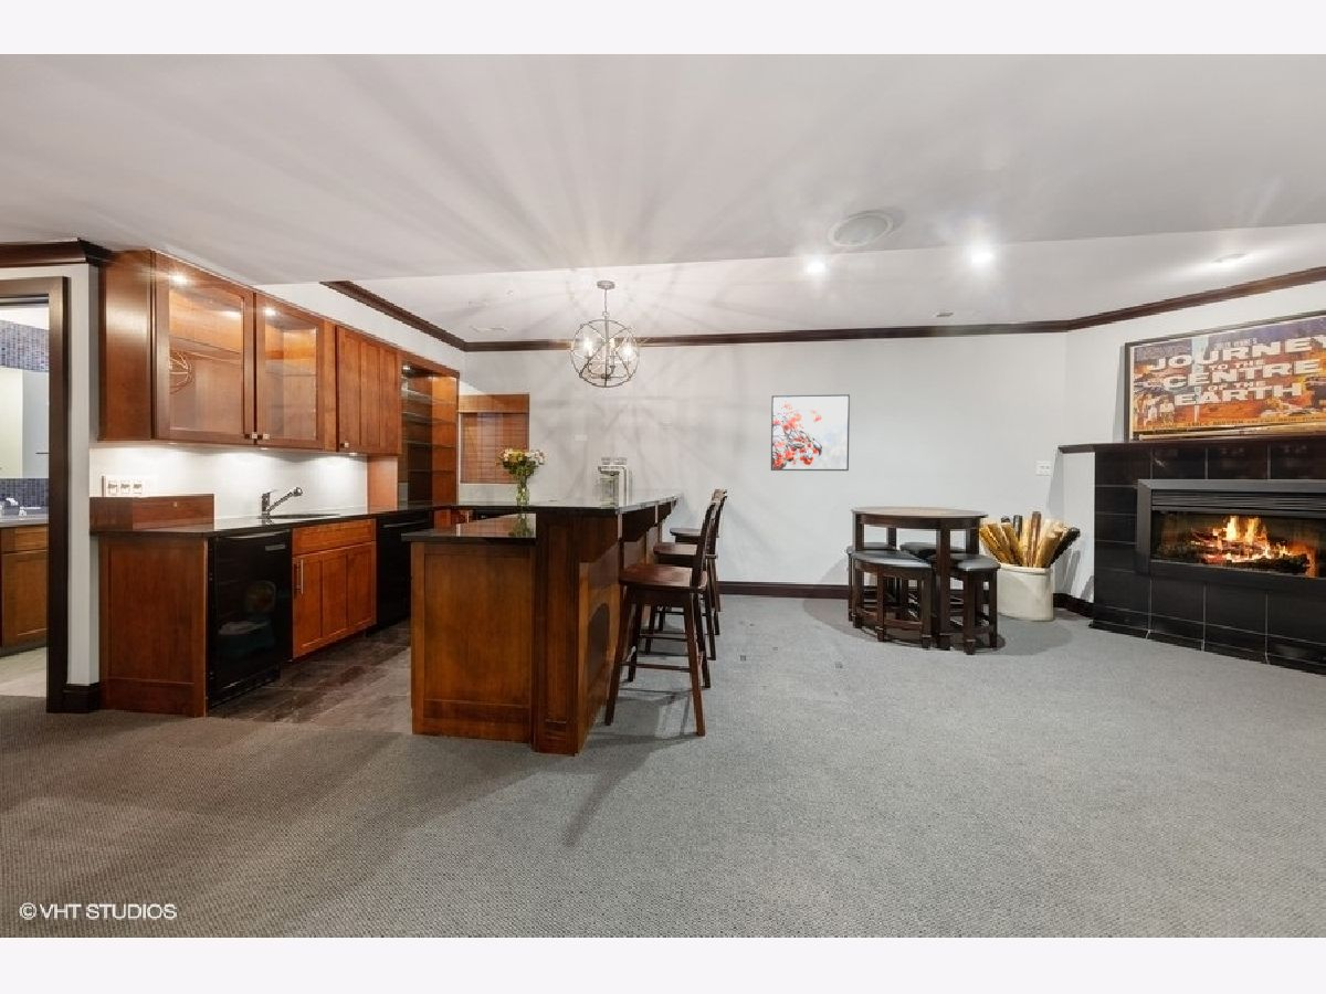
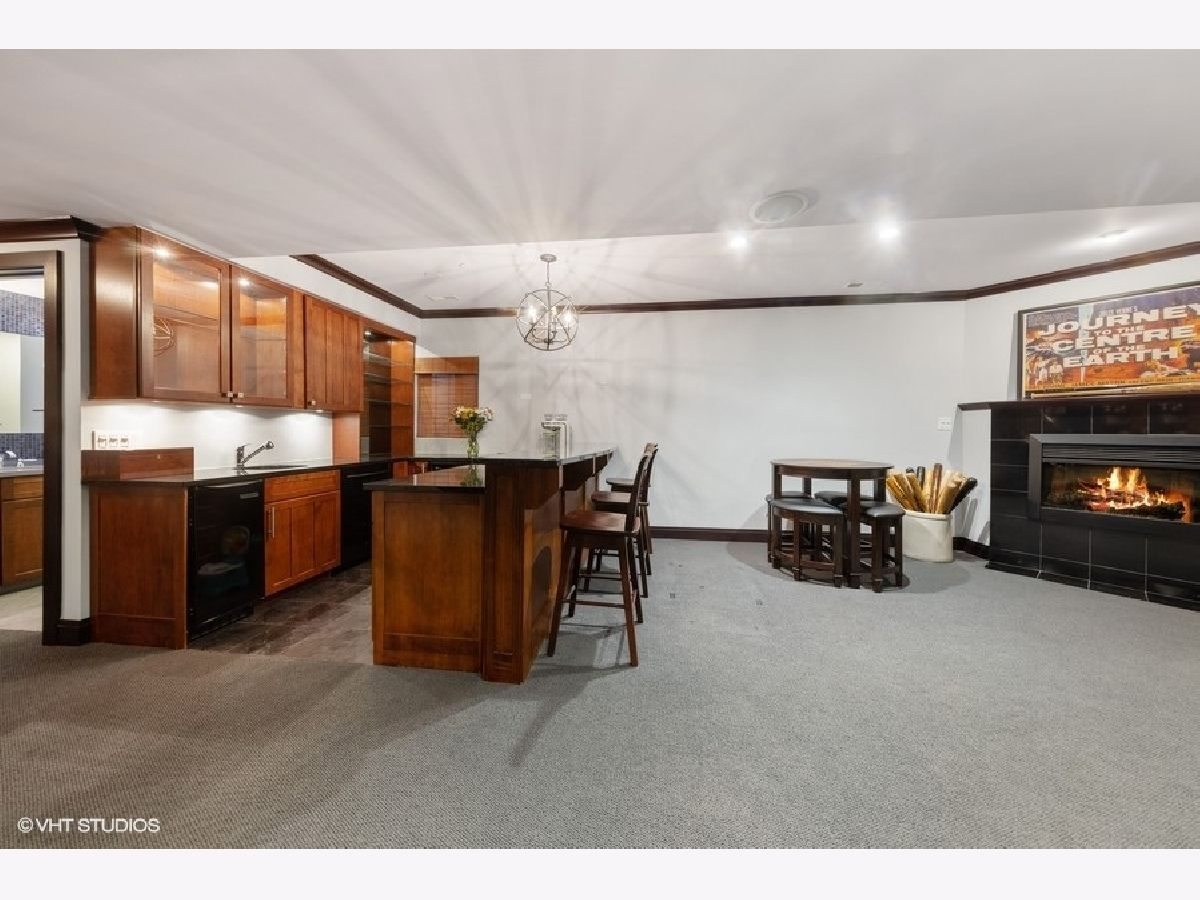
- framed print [770,393,851,472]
